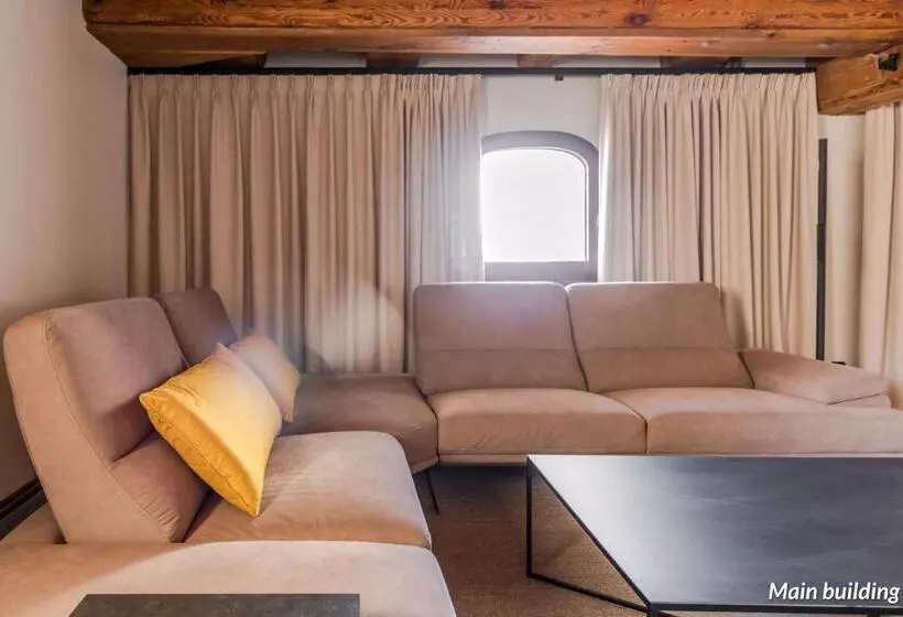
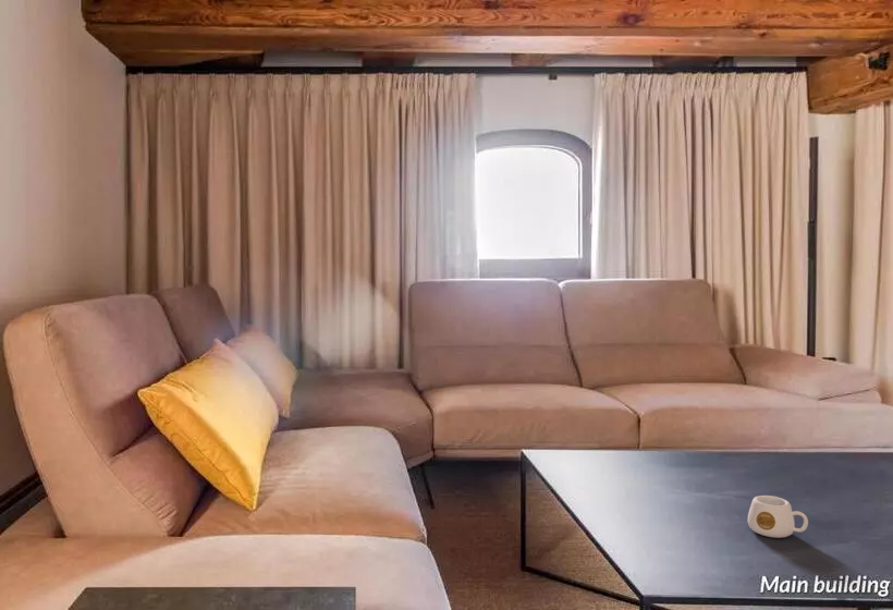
+ mug [747,495,809,539]
